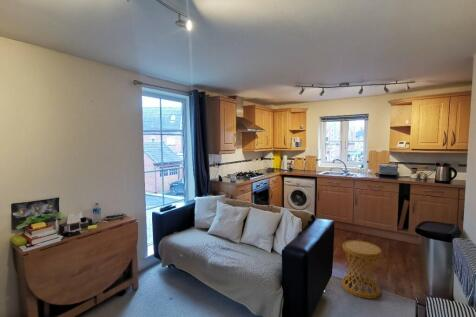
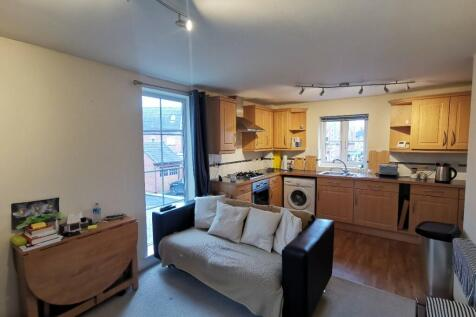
- side table [341,239,383,300]
